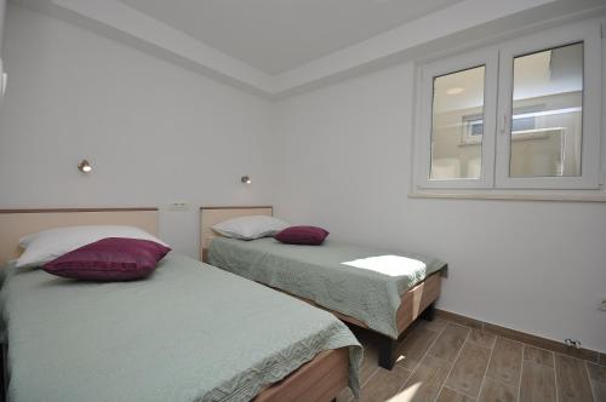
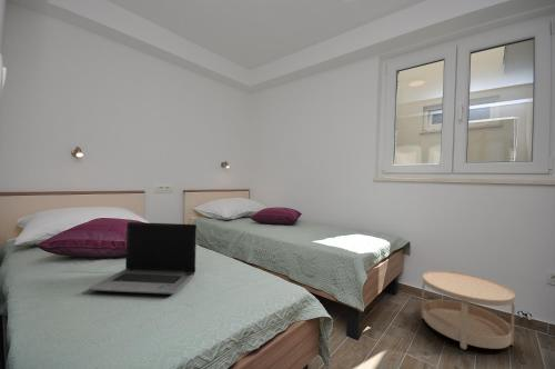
+ side table [421,270,516,350]
+ laptop computer [88,221,198,296]
